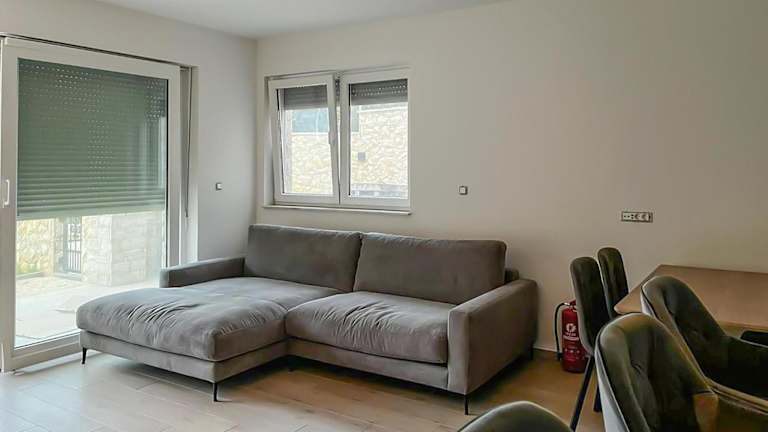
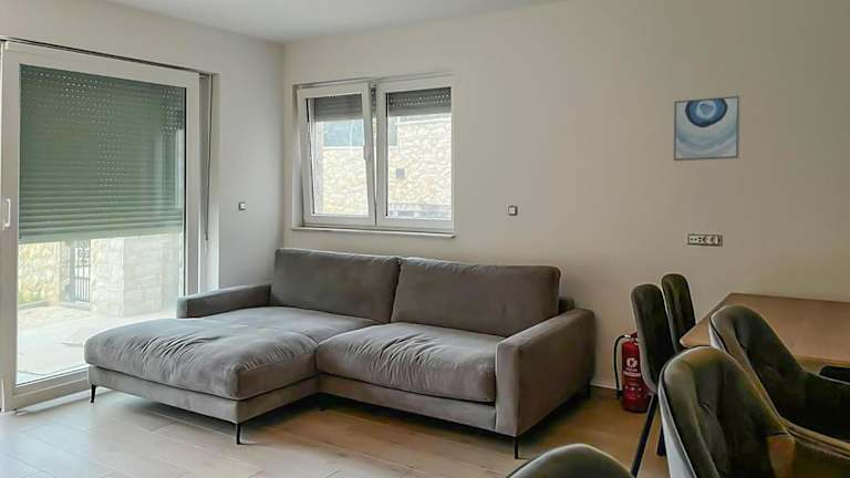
+ wall art [673,95,740,162]
